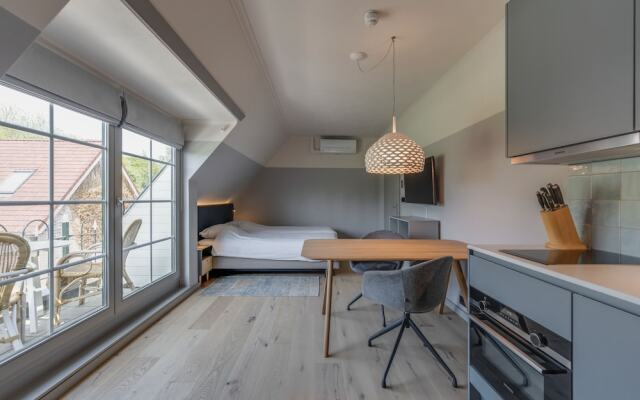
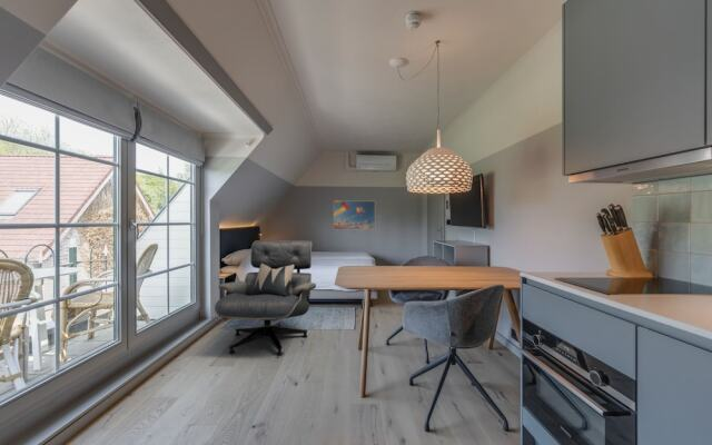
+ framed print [333,199,376,230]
+ lounge chair [214,239,317,356]
